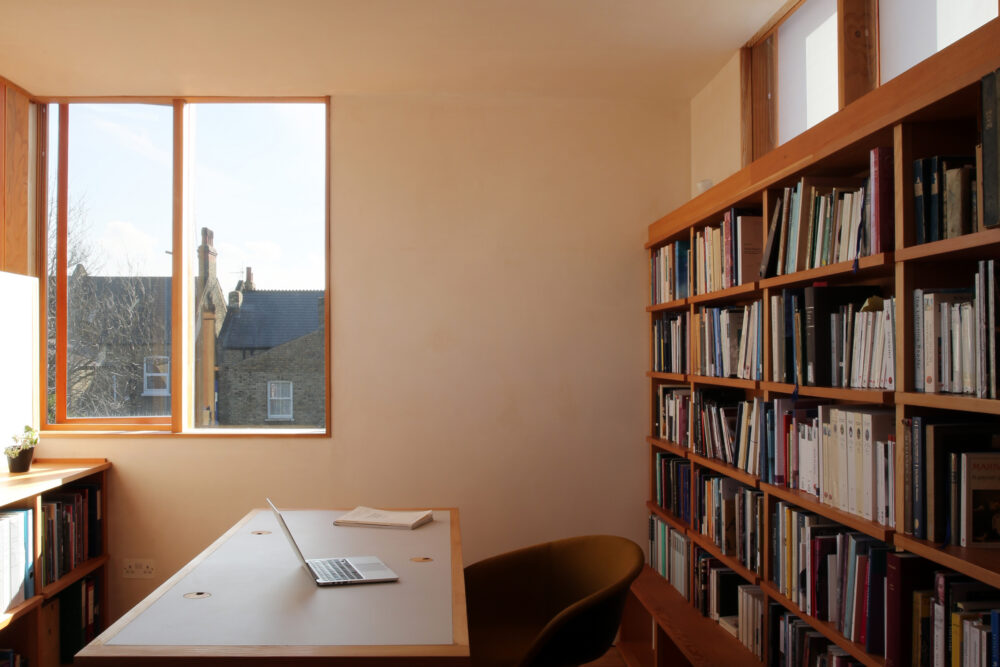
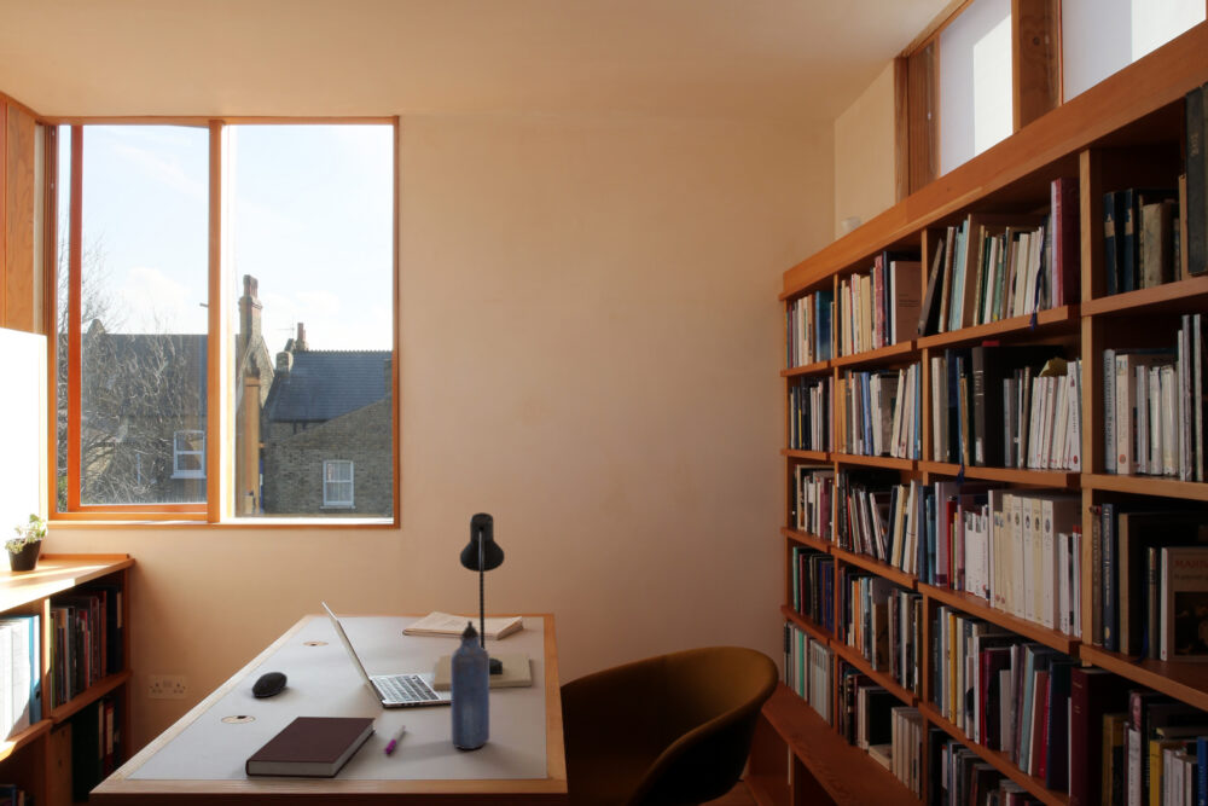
+ desk lamp [432,511,533,691]
+ pen [383,724,407,755]
+ computer mouse [251,671,289,698]
+ notebook [244,715,377,778]
+ water bottle [449,620,490,750]
